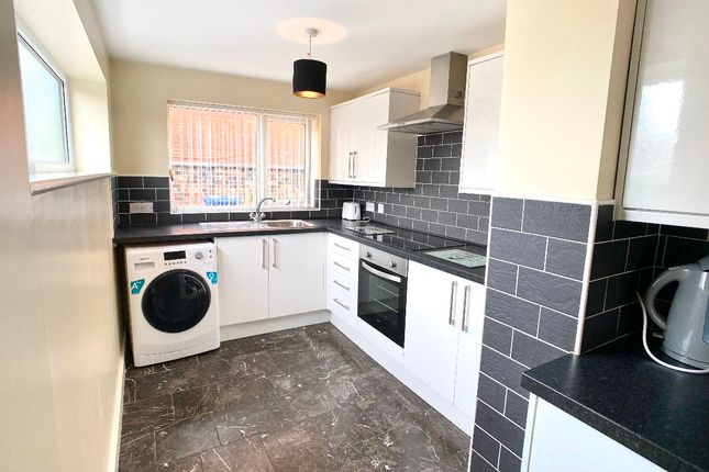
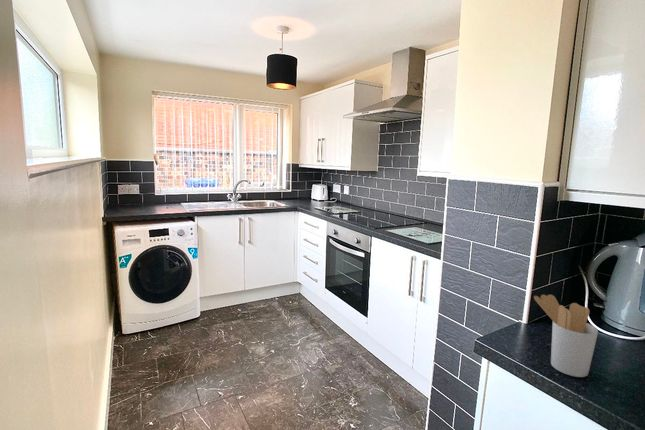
+ utensil holder [533,294,599,378]
